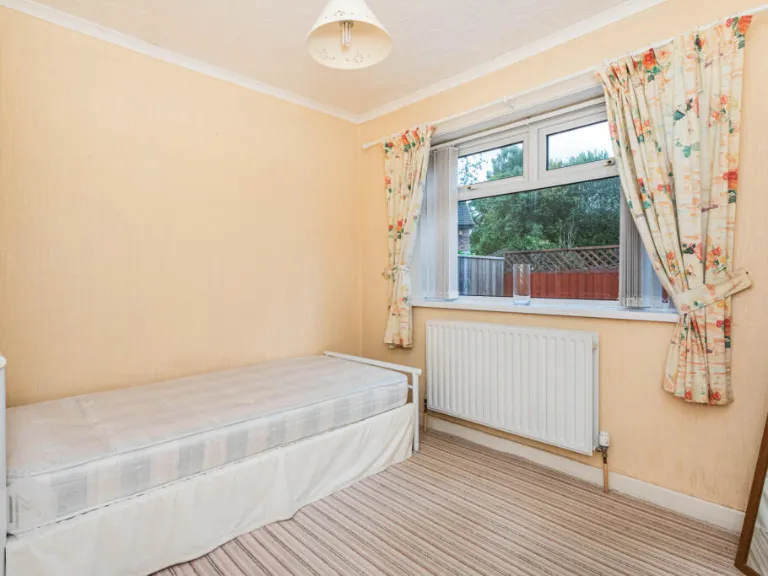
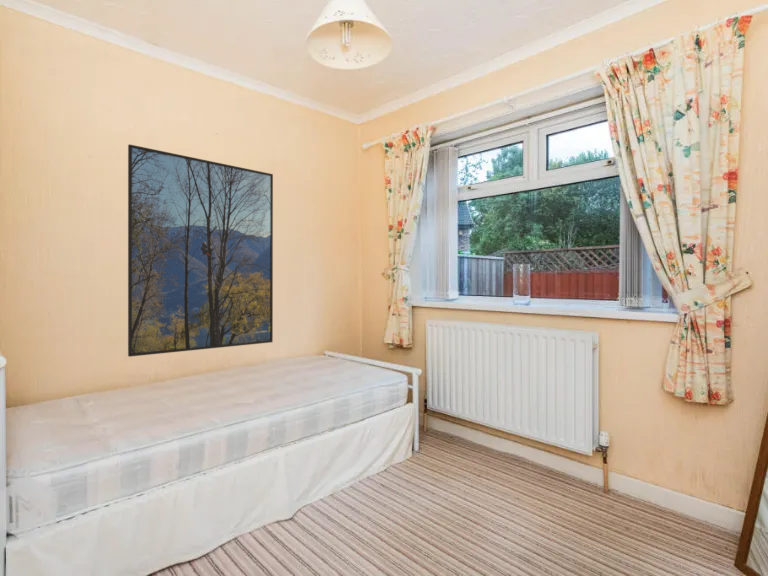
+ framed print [127,143,274,358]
